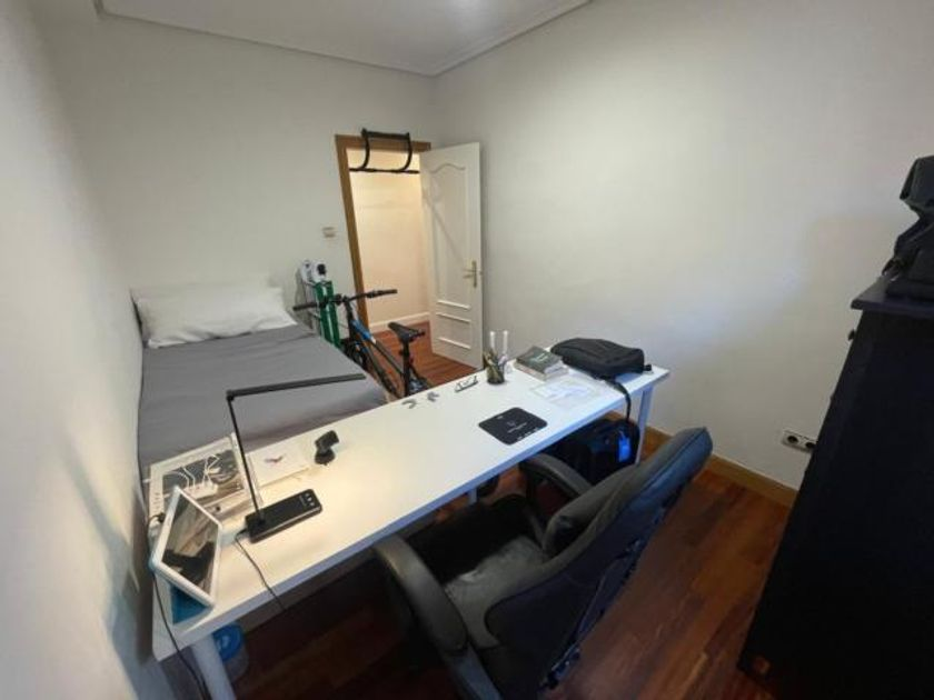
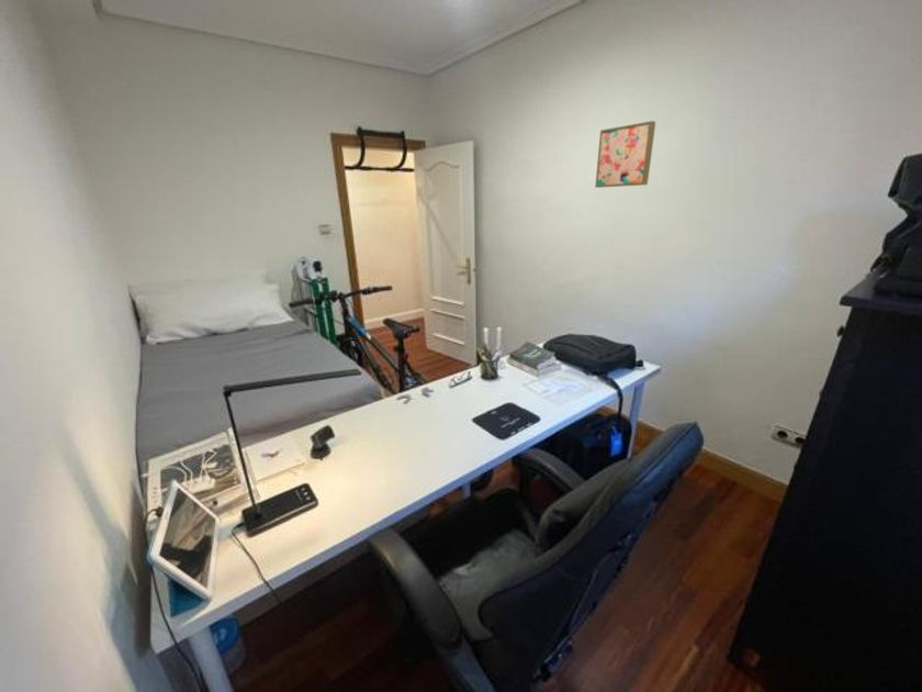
+ wall art [594,120,656,189]
